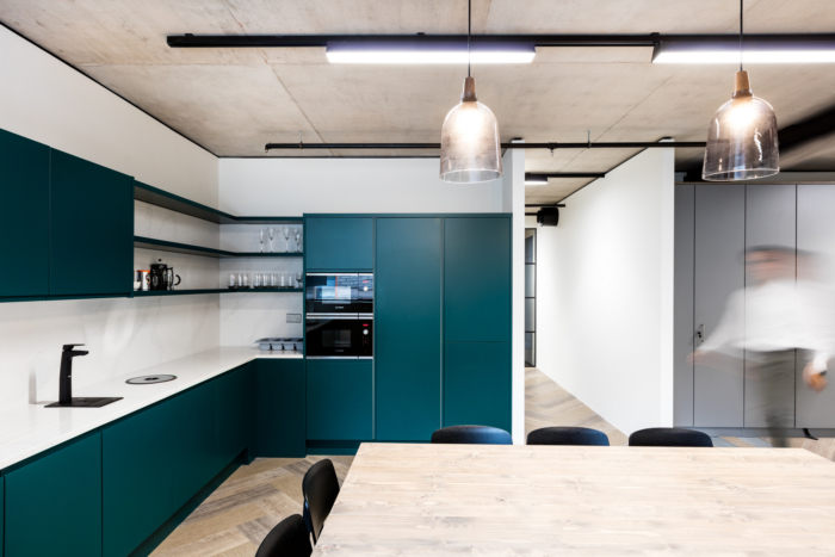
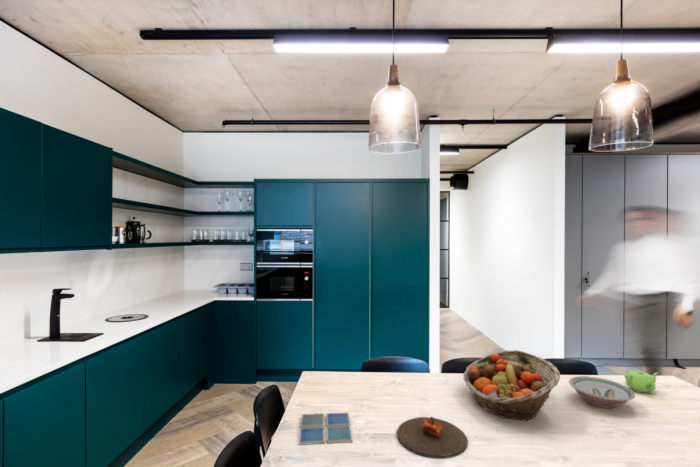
+ teapot [623,369,659,395]
+ plate [396,416,469,459]
+ drink coaster [298,411,353,446]
+ bowl [568,375,636,409]
+ fruit basket [462,349,561,422]
